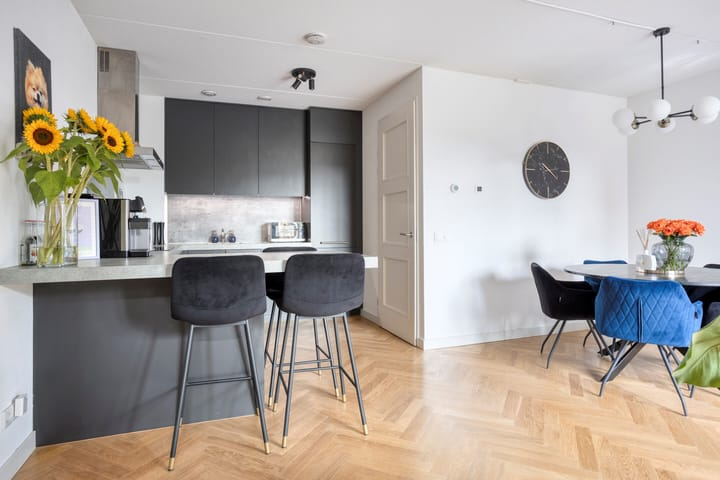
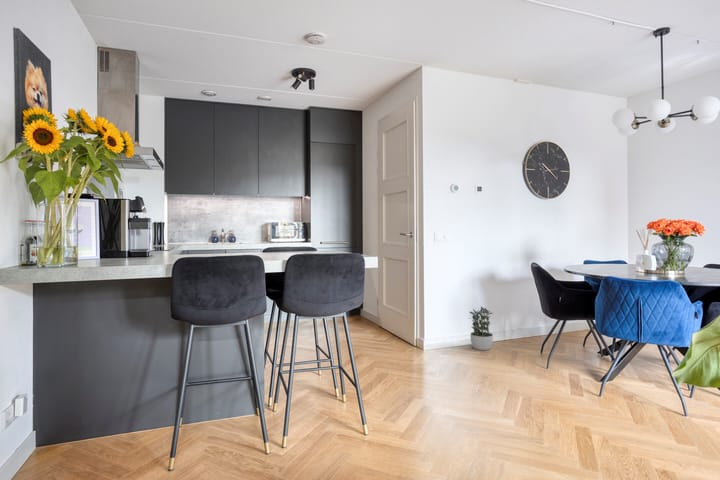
+ potted plant [468,306,494,351]
